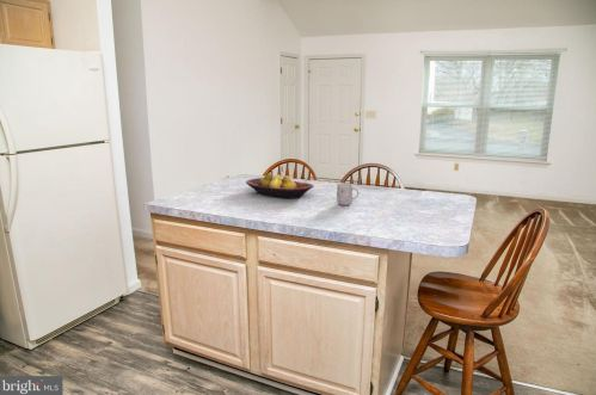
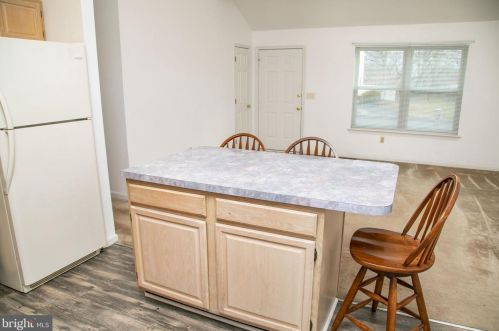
- mug [334,179,360,206]
- fruit bowl [245,172,314,199]
